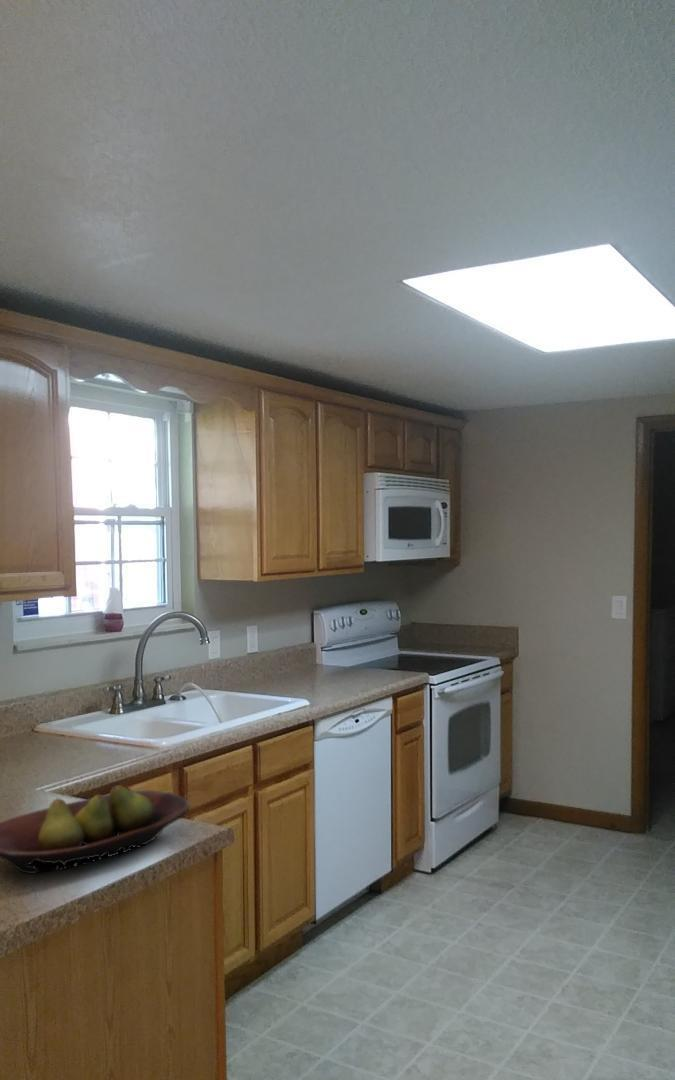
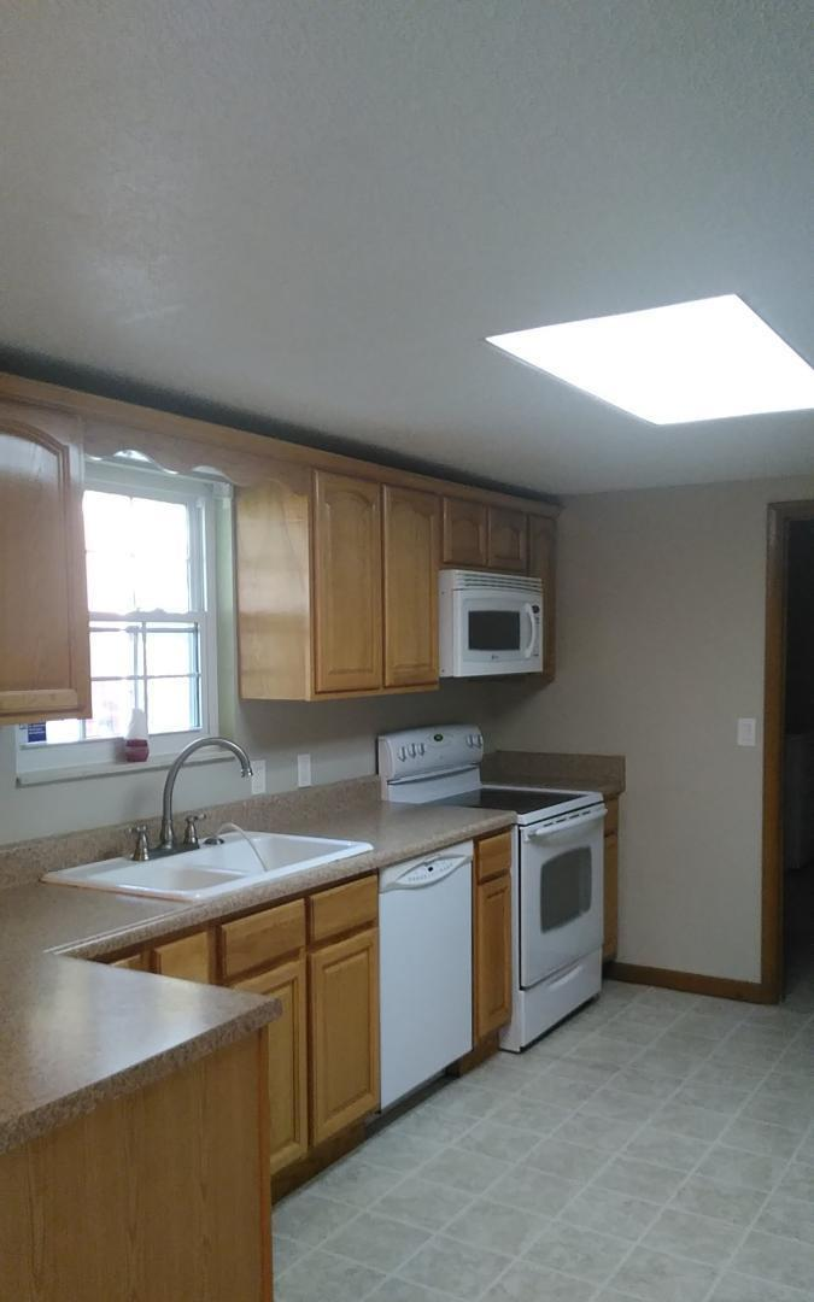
- fruit bowl [0,785,191,875]
